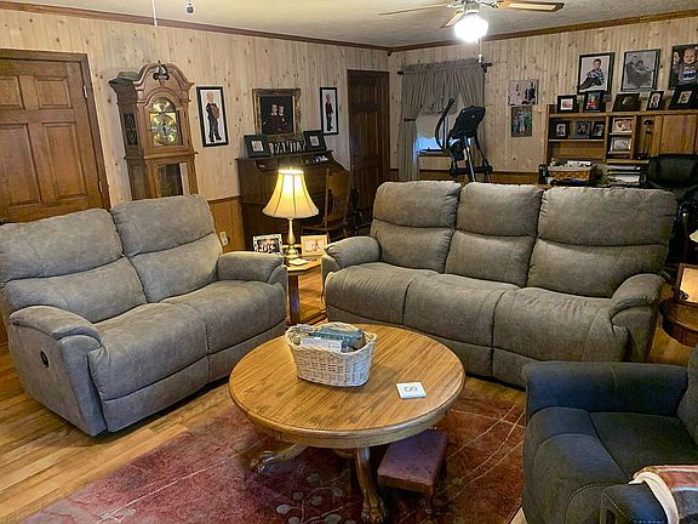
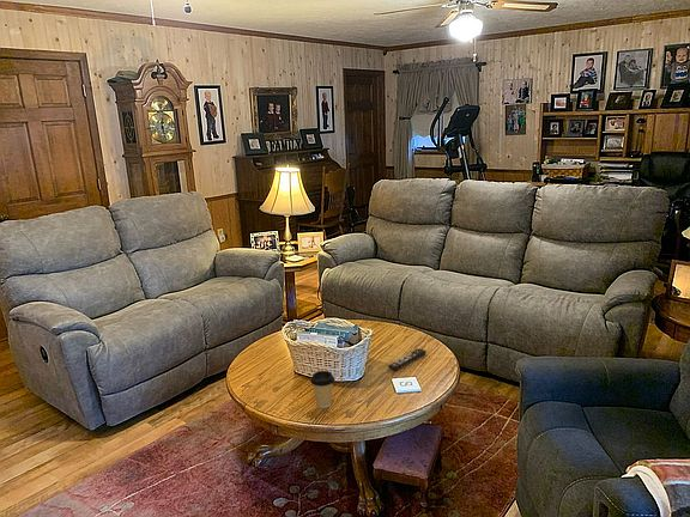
+ coffee cup [309,370,335,409]
+ remote control [387,347,428,371]
